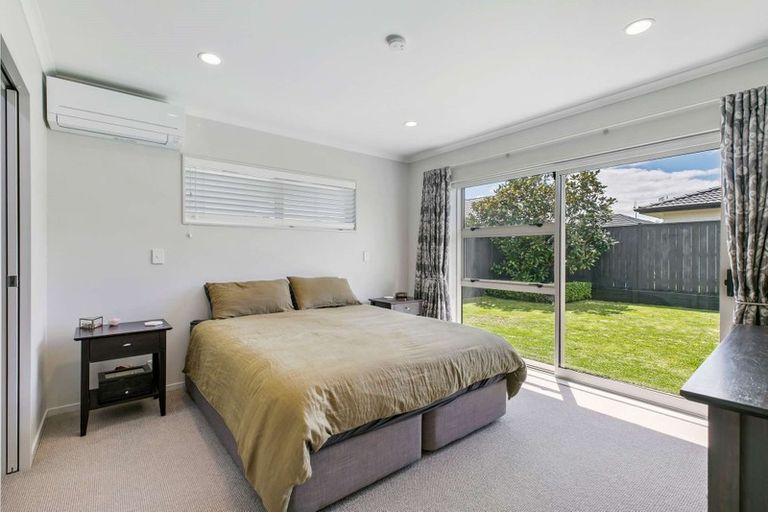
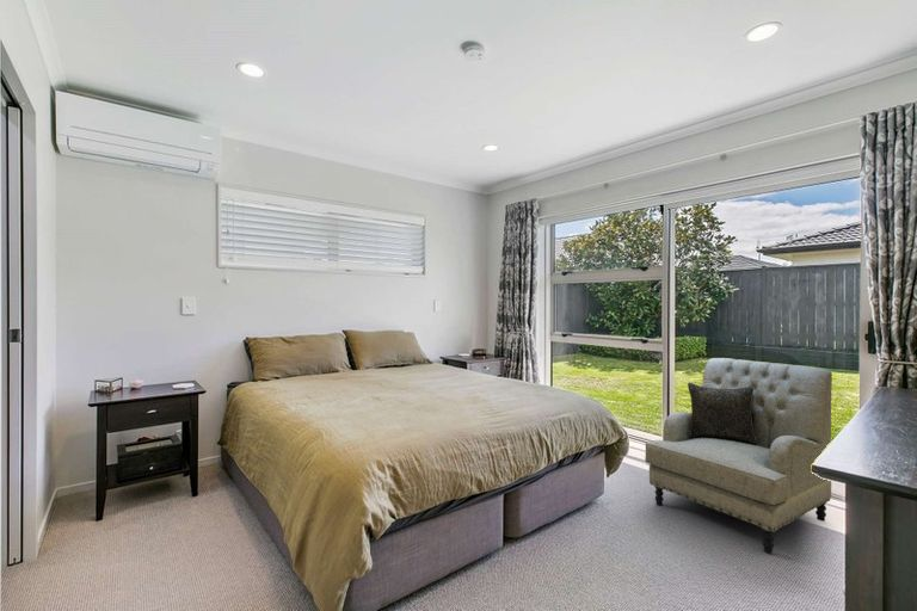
+ armchair [644,357,833,554]
